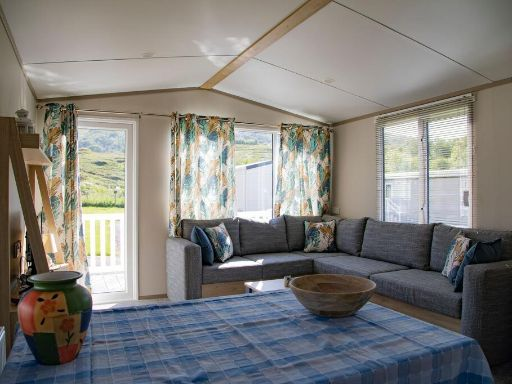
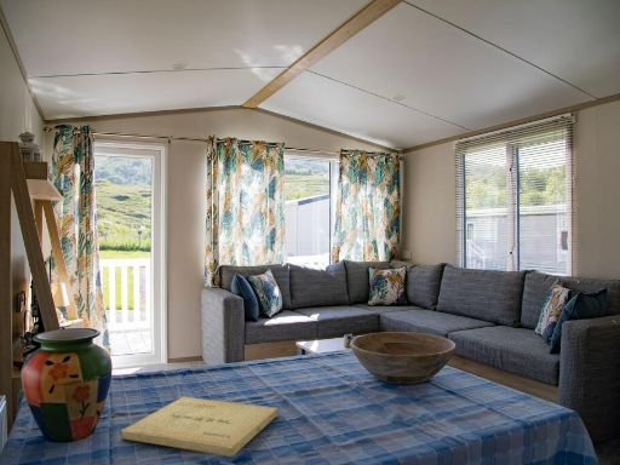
+ book [120,396,279,458]
